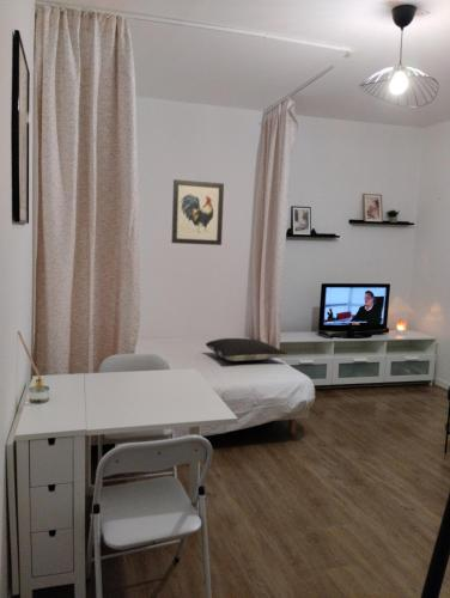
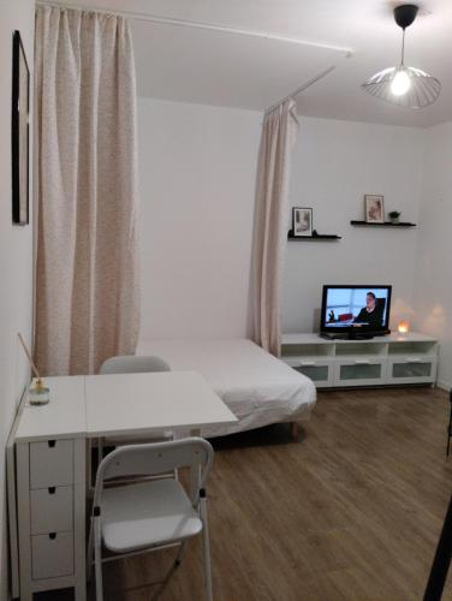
- pillow [205,337,288,362]
- wall art [170,178,225,246]
